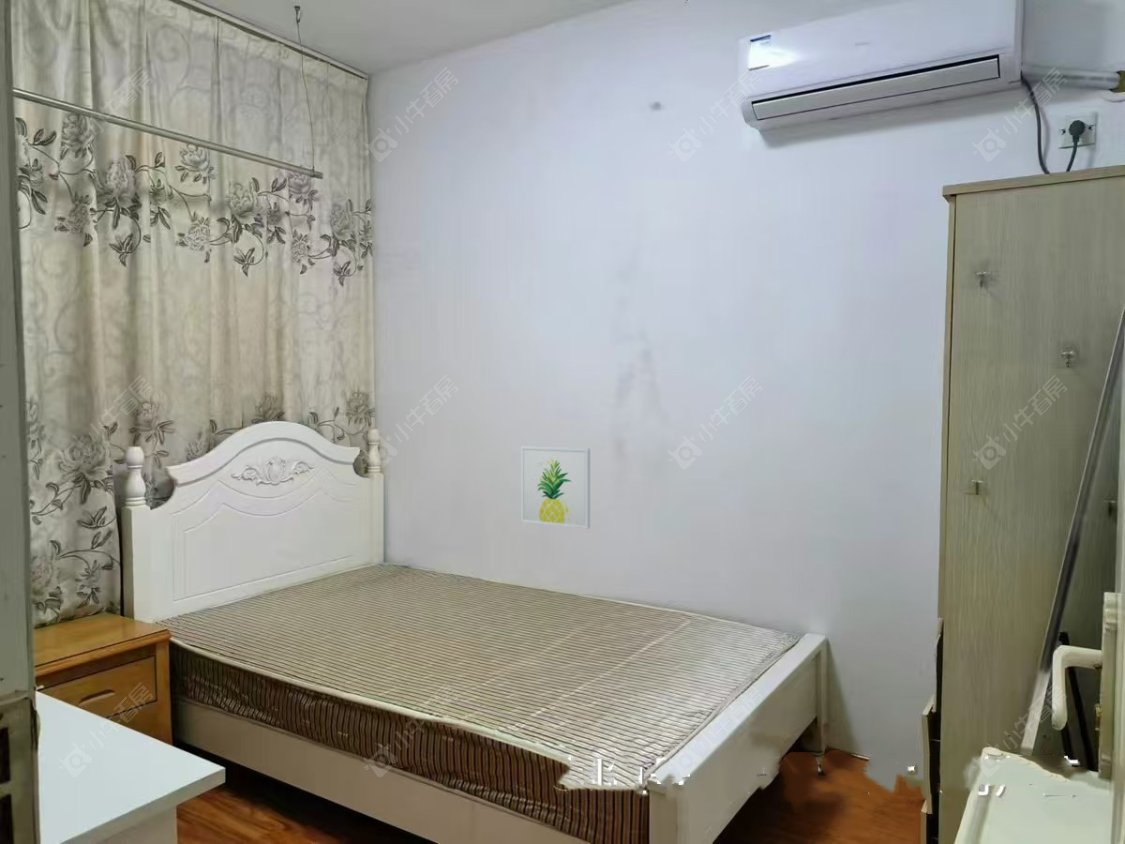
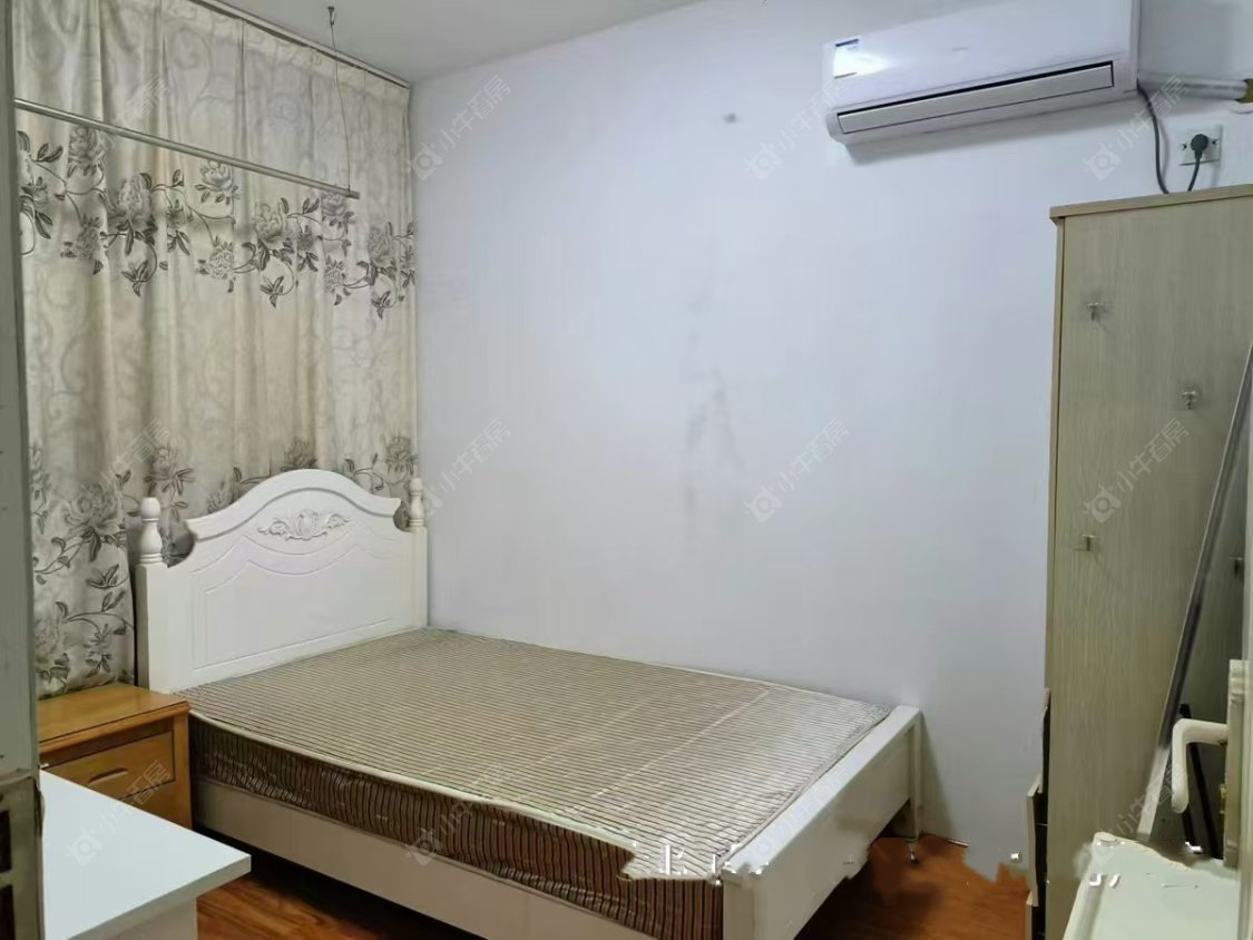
- wall art [520,445,591,530]
